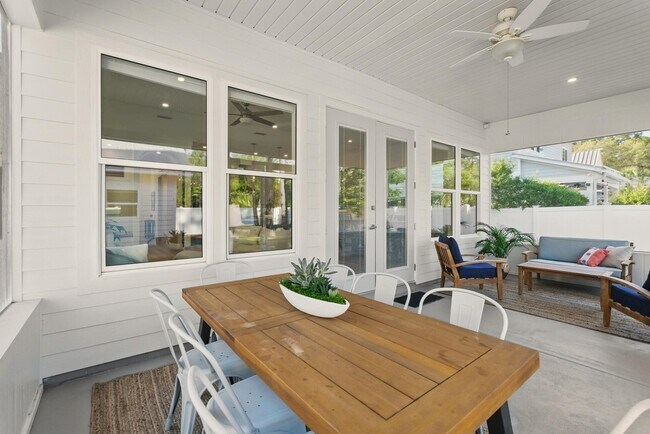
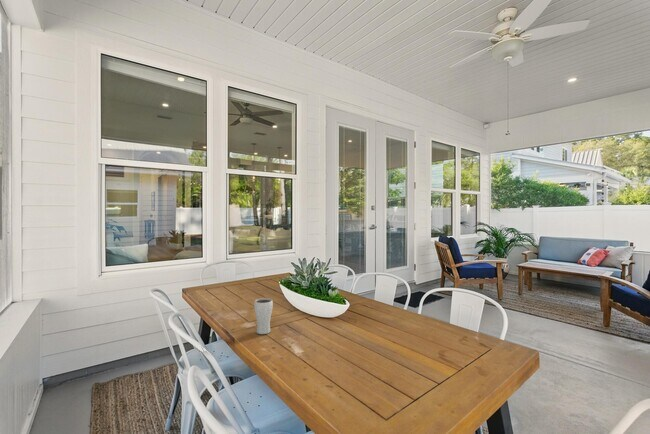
+ drinking glass [253,297,274,335]
